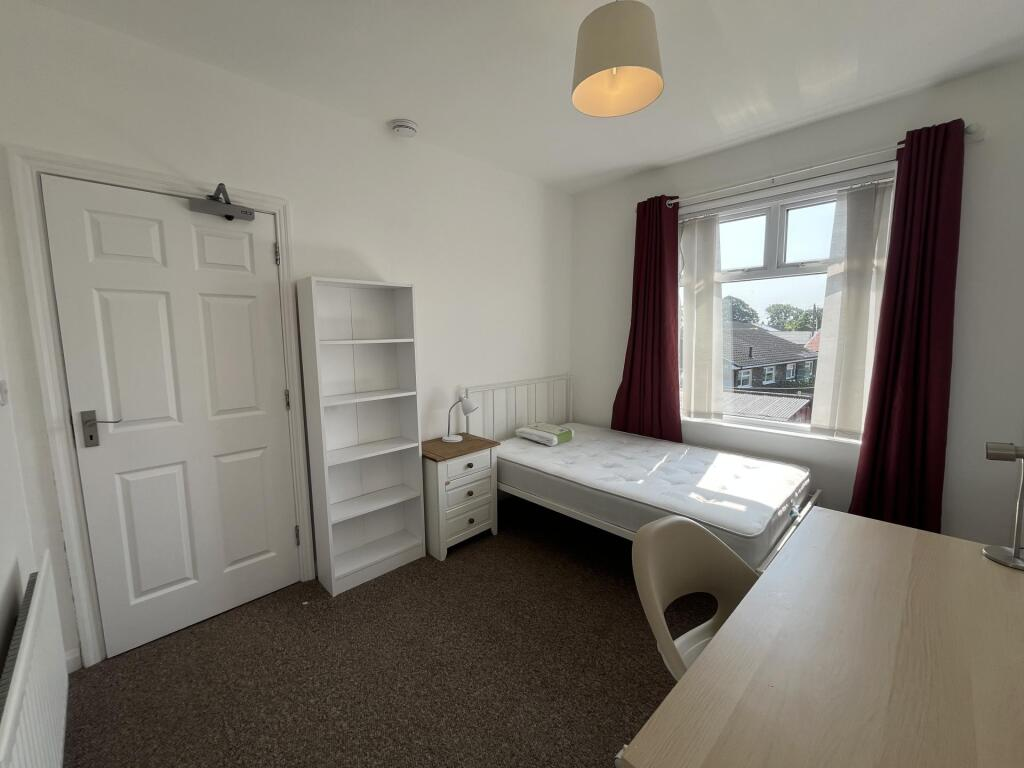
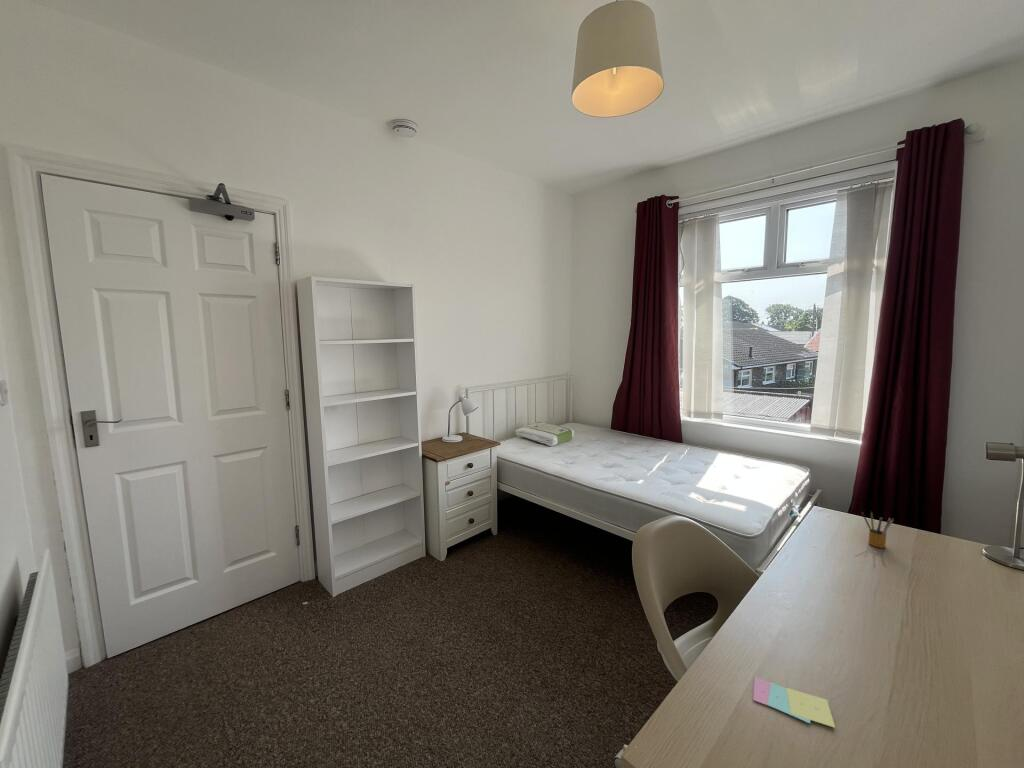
+ sticky notes [752,676,836,729]
+ pencil box [861,511,895,549]
